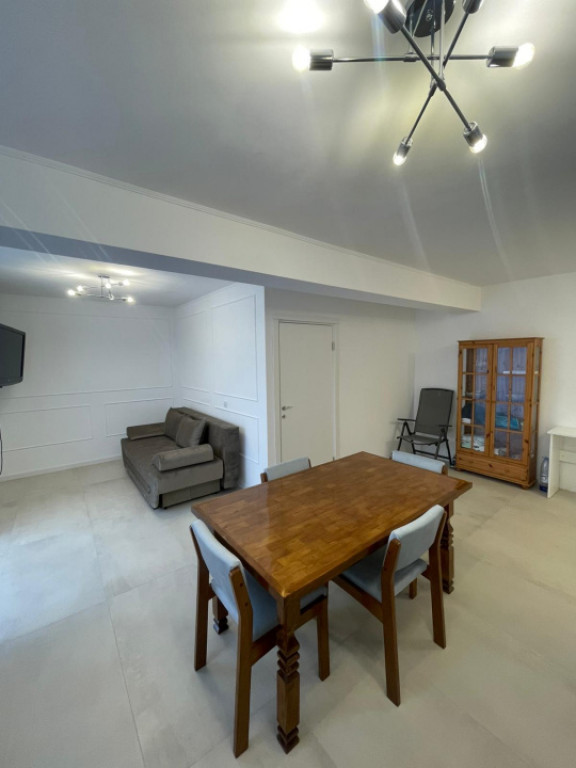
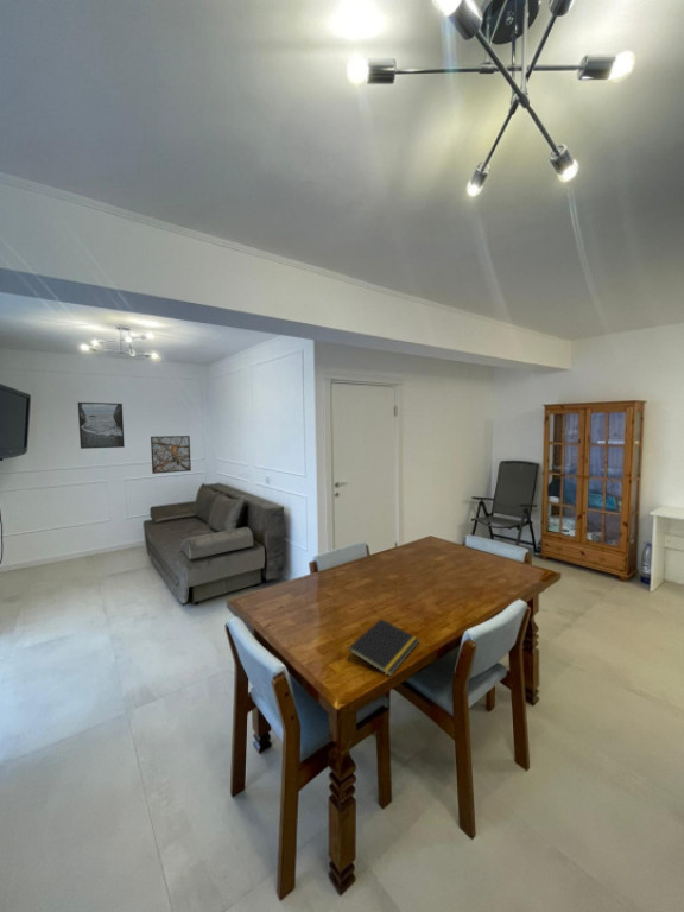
+ notepad [347,618,420,678]
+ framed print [150,435,192,475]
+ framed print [77,401,126,450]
